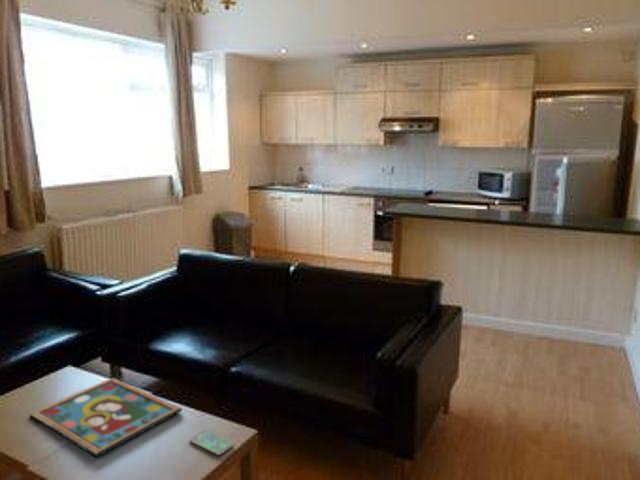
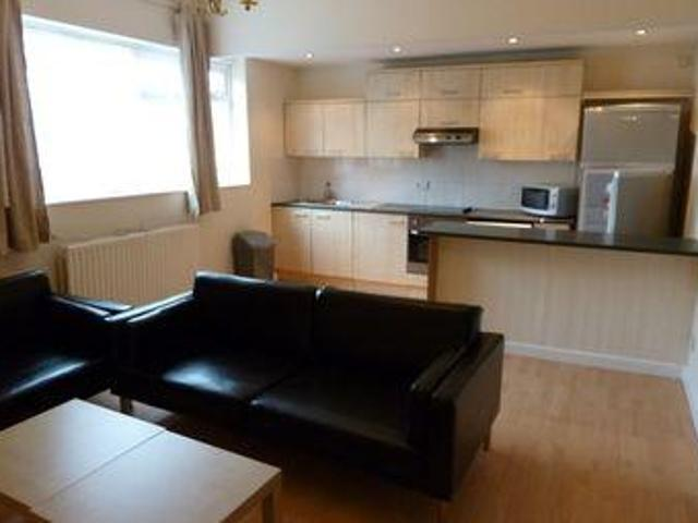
- smartphone [188,429,235,456]
- framed painting [29,377,183,458]
